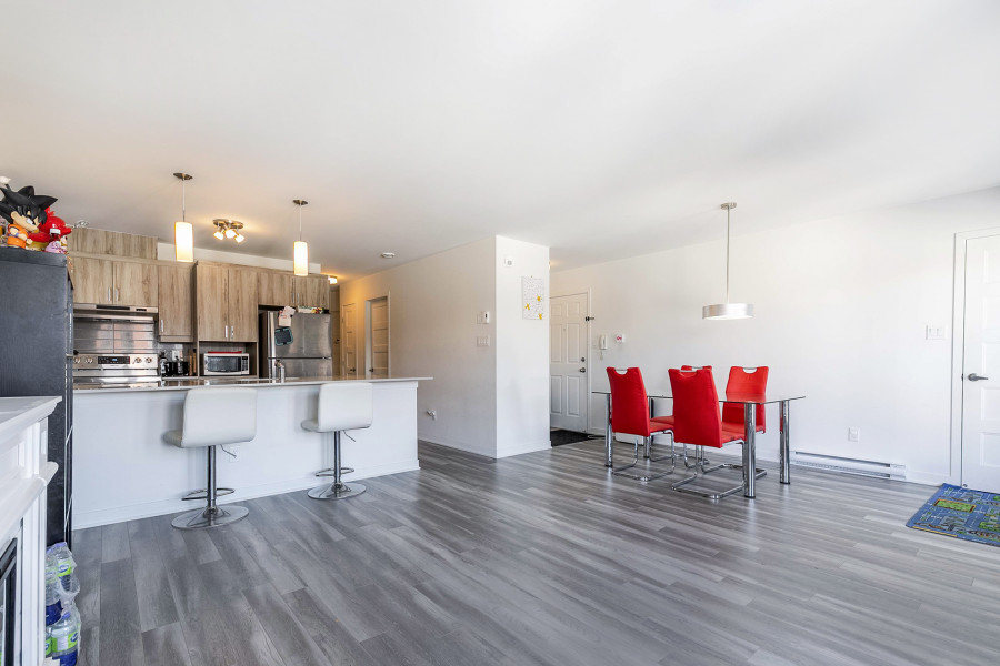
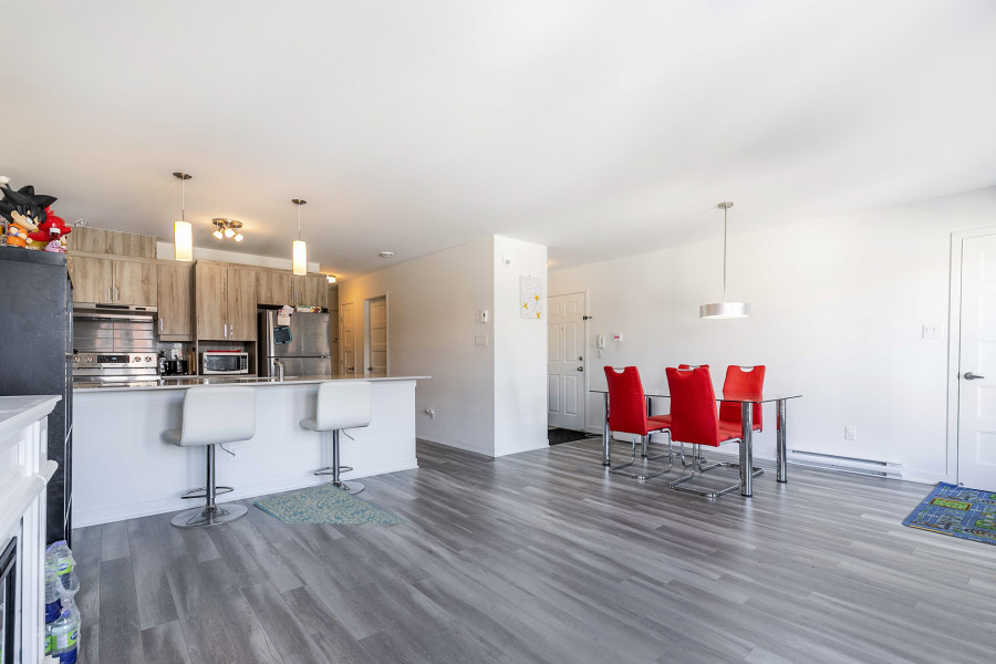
+ rug [252,483,411,525]
